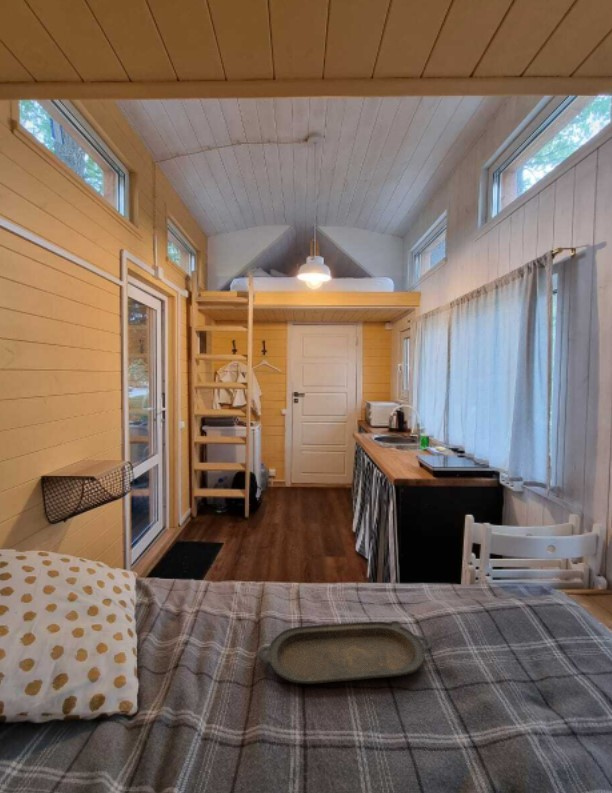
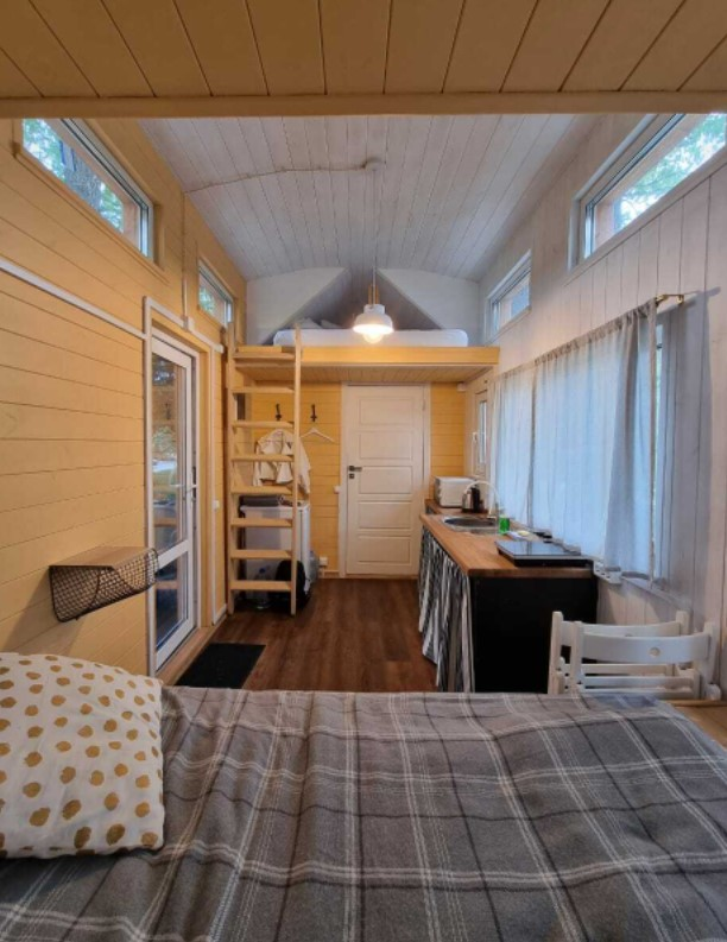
- serving tray [257,620,433,684]
